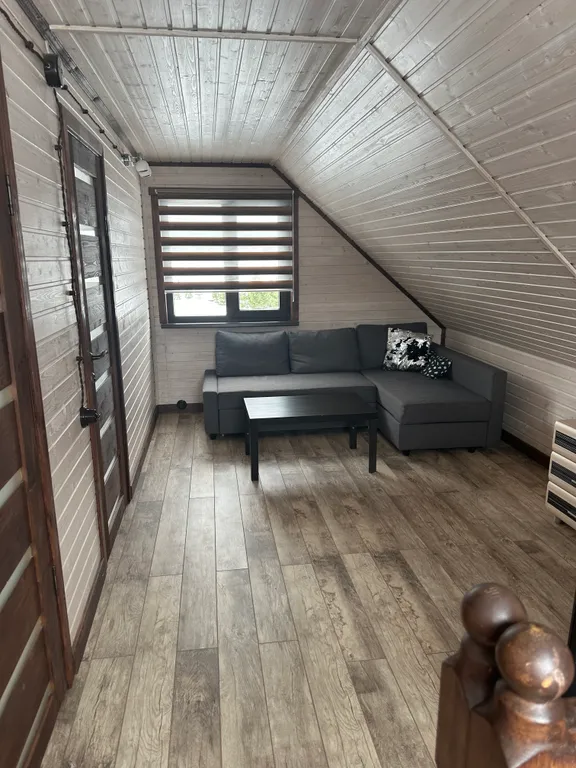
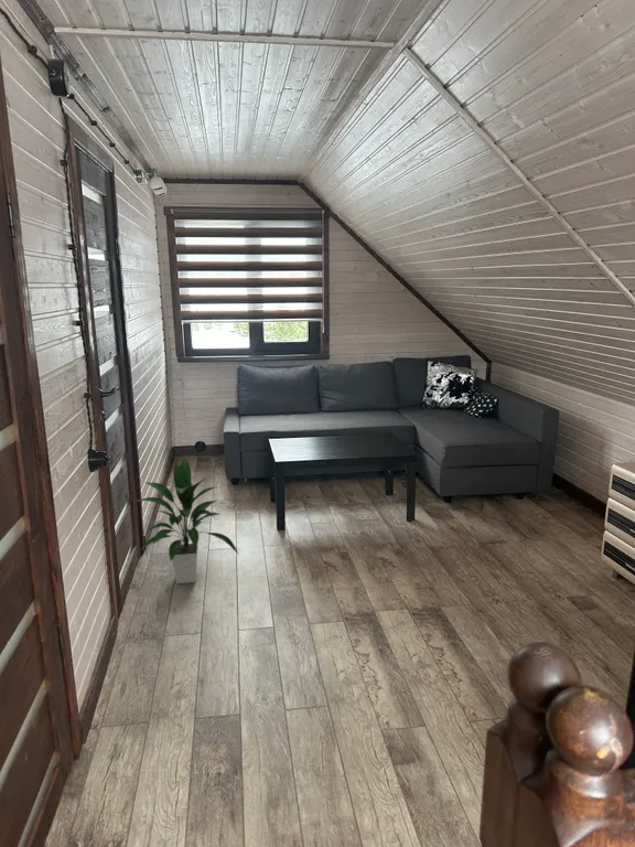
+ indoor plant [137,454,240,585]
